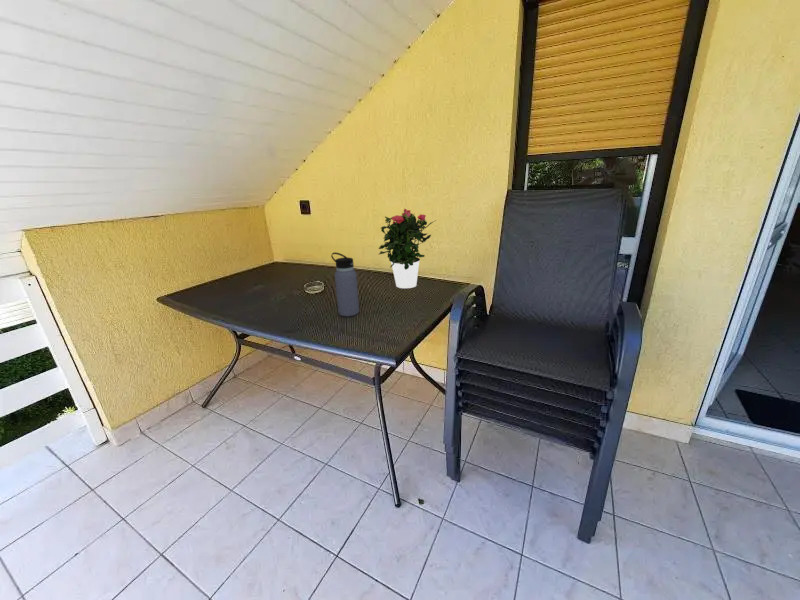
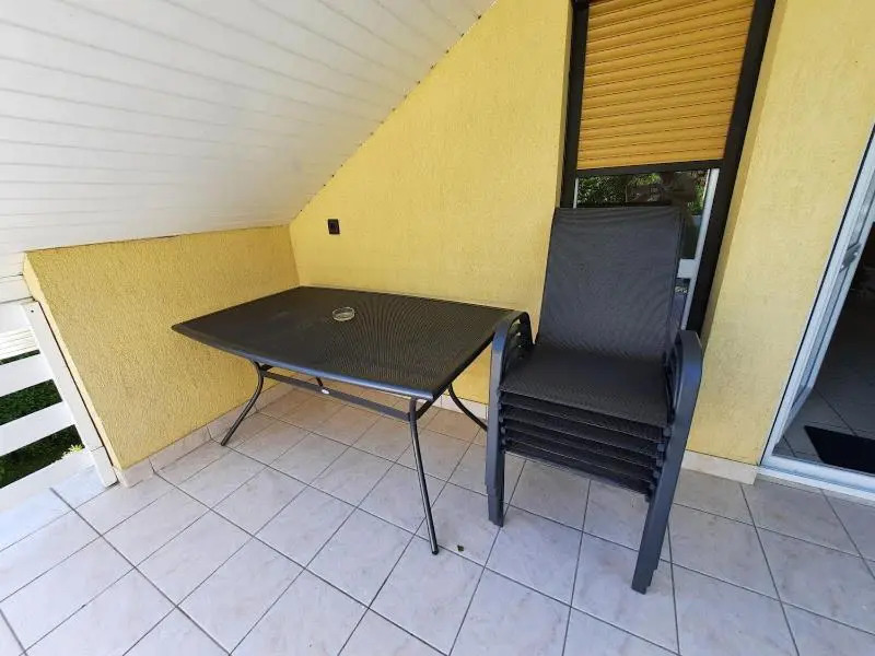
- water bottle [330,251,360,318]
- potted flower [378,208,437,289]
